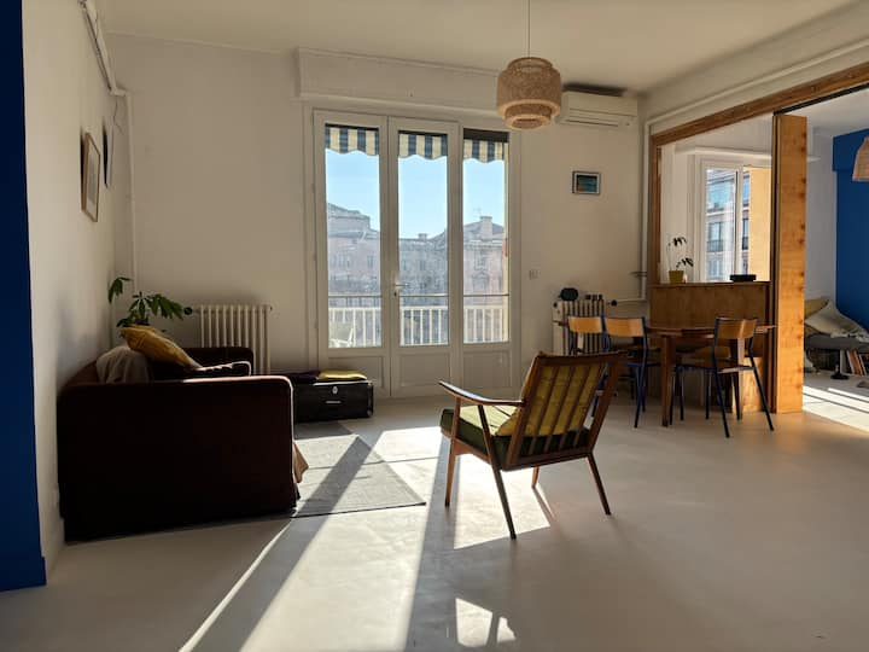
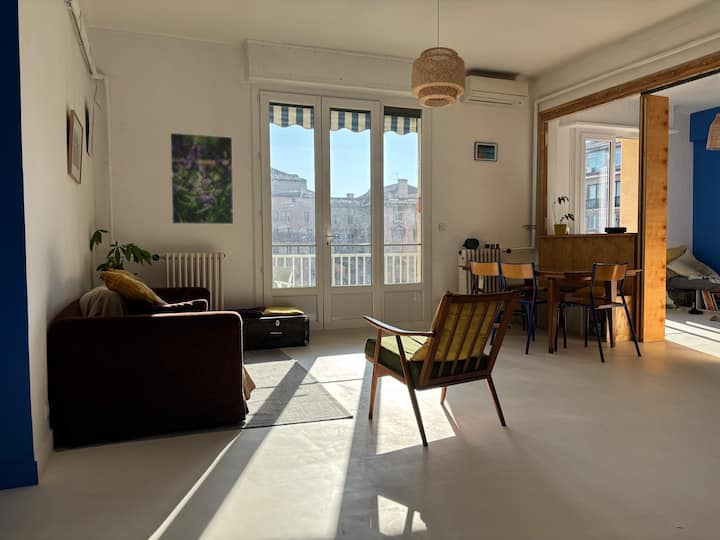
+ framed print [169,132,234,225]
